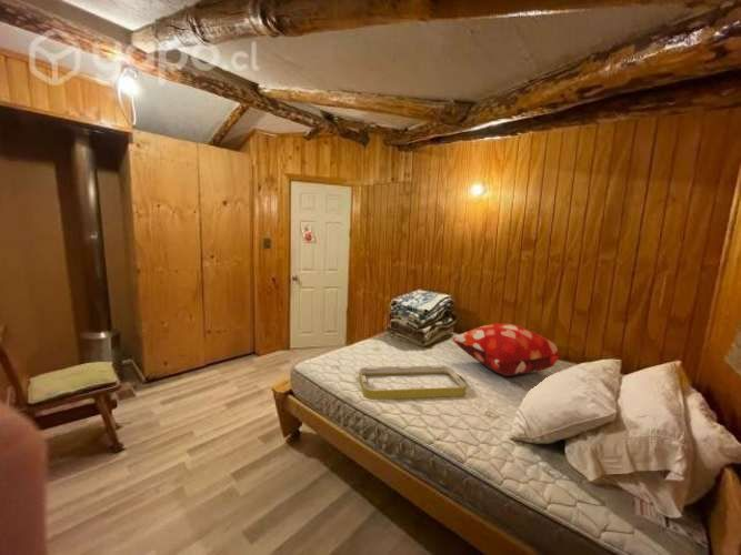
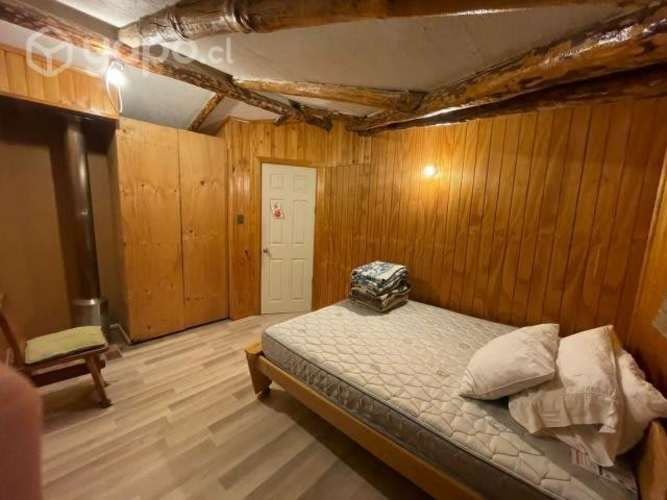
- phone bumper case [358,364,467,401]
- decorative pillow [451,322,561,377]
